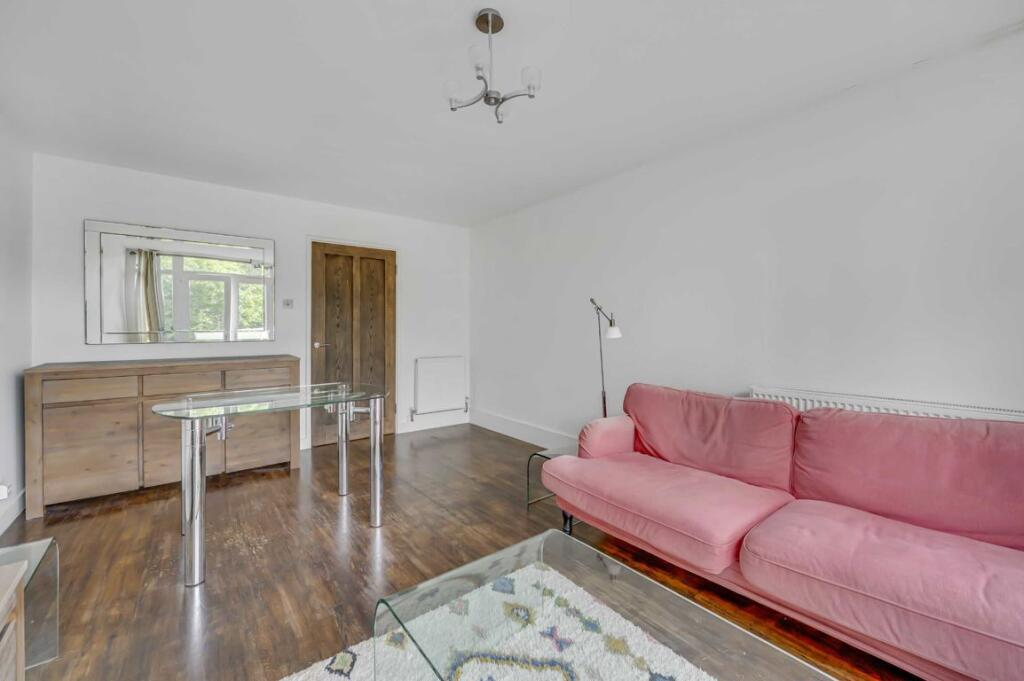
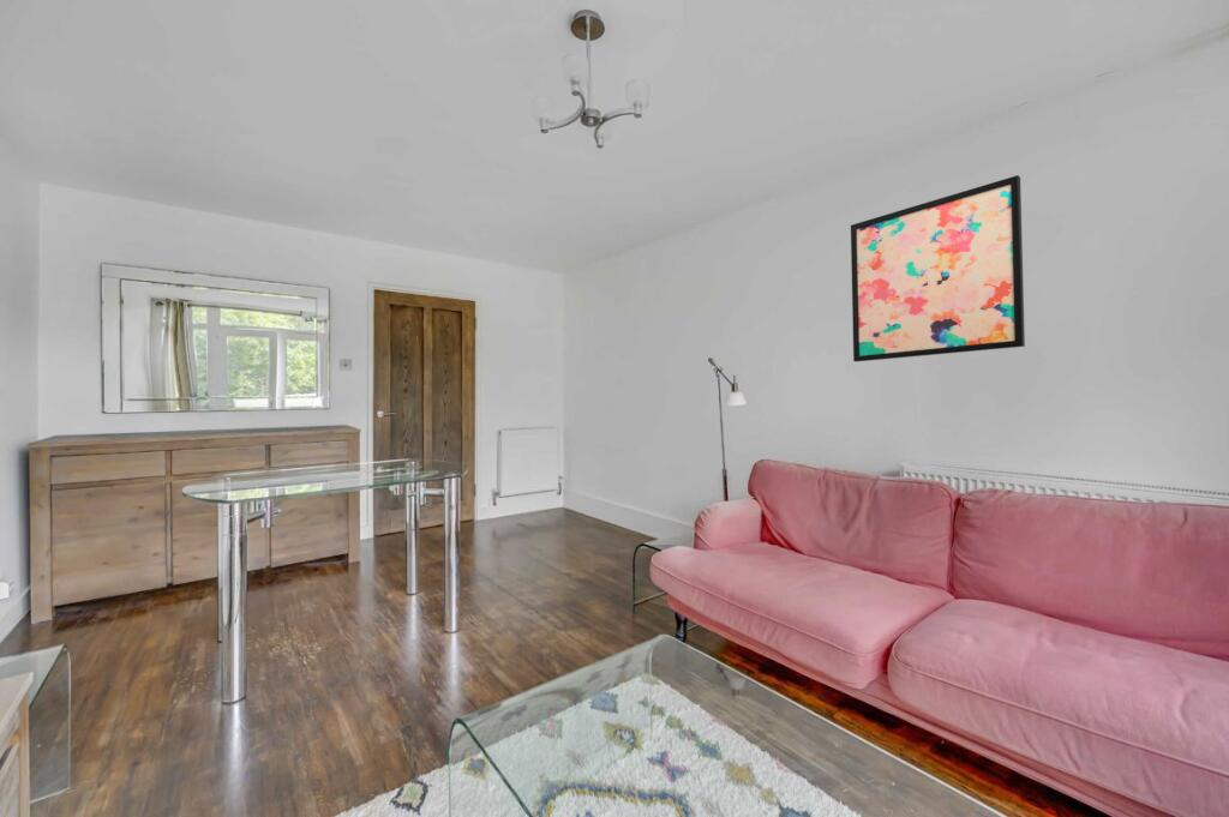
+ wall art [850,174,1026,362]
